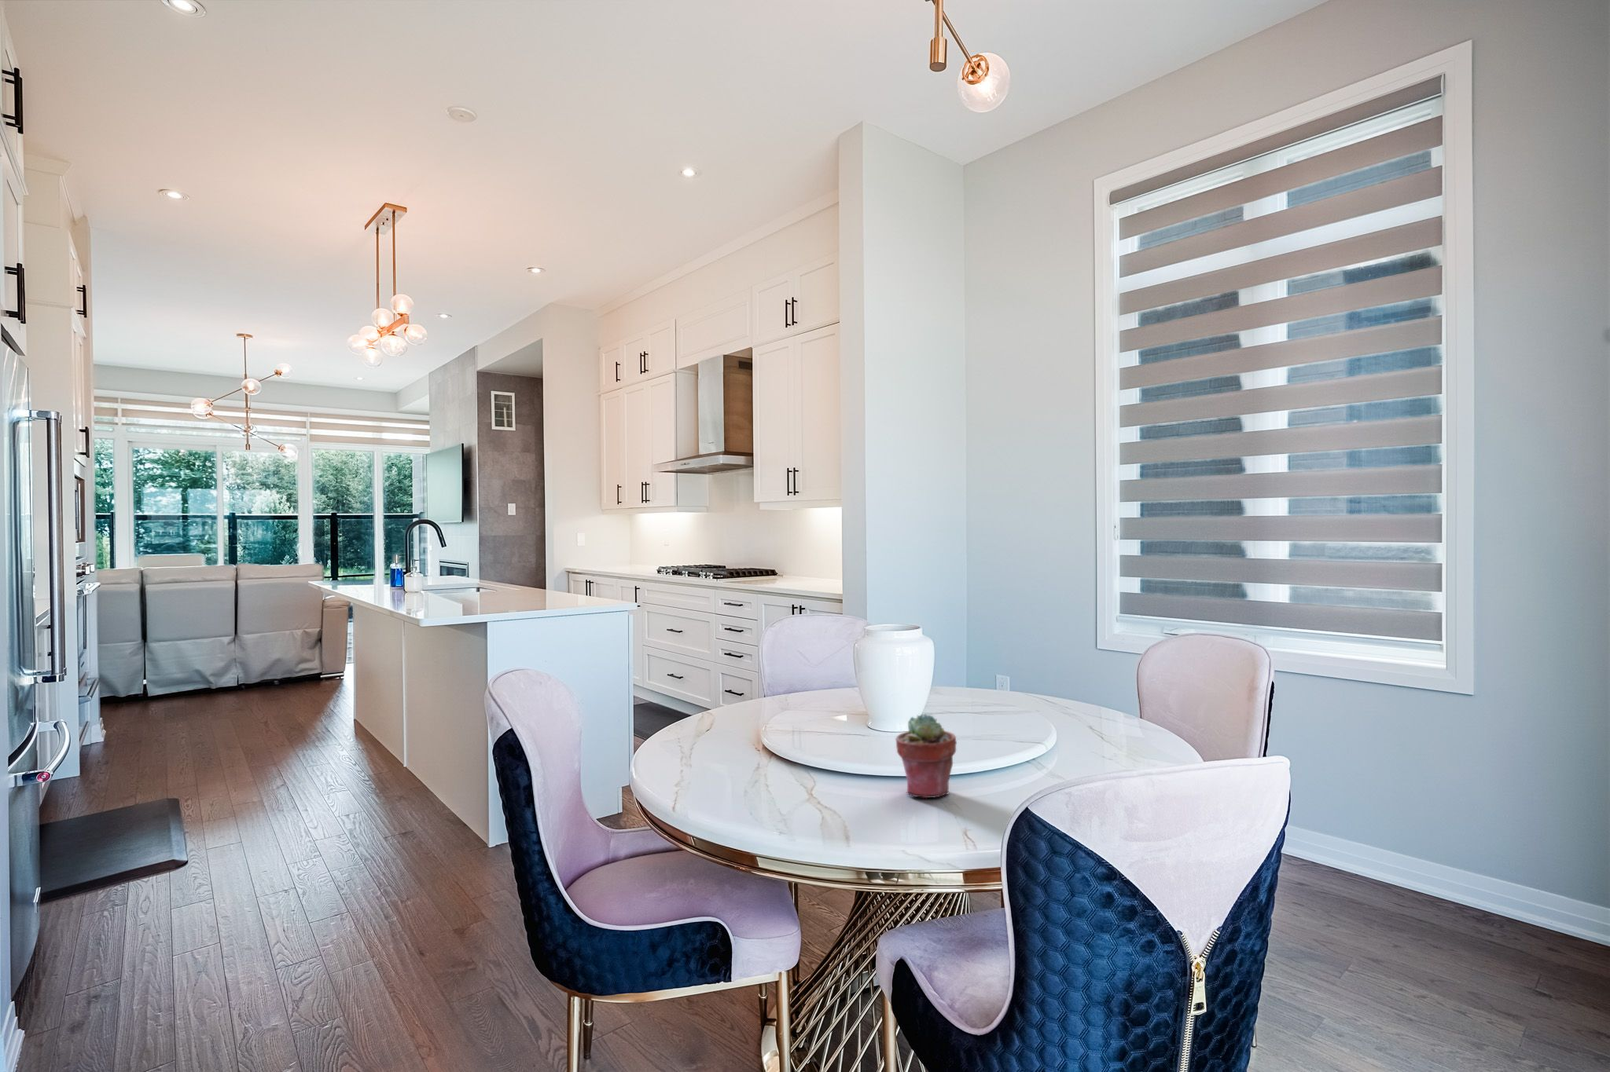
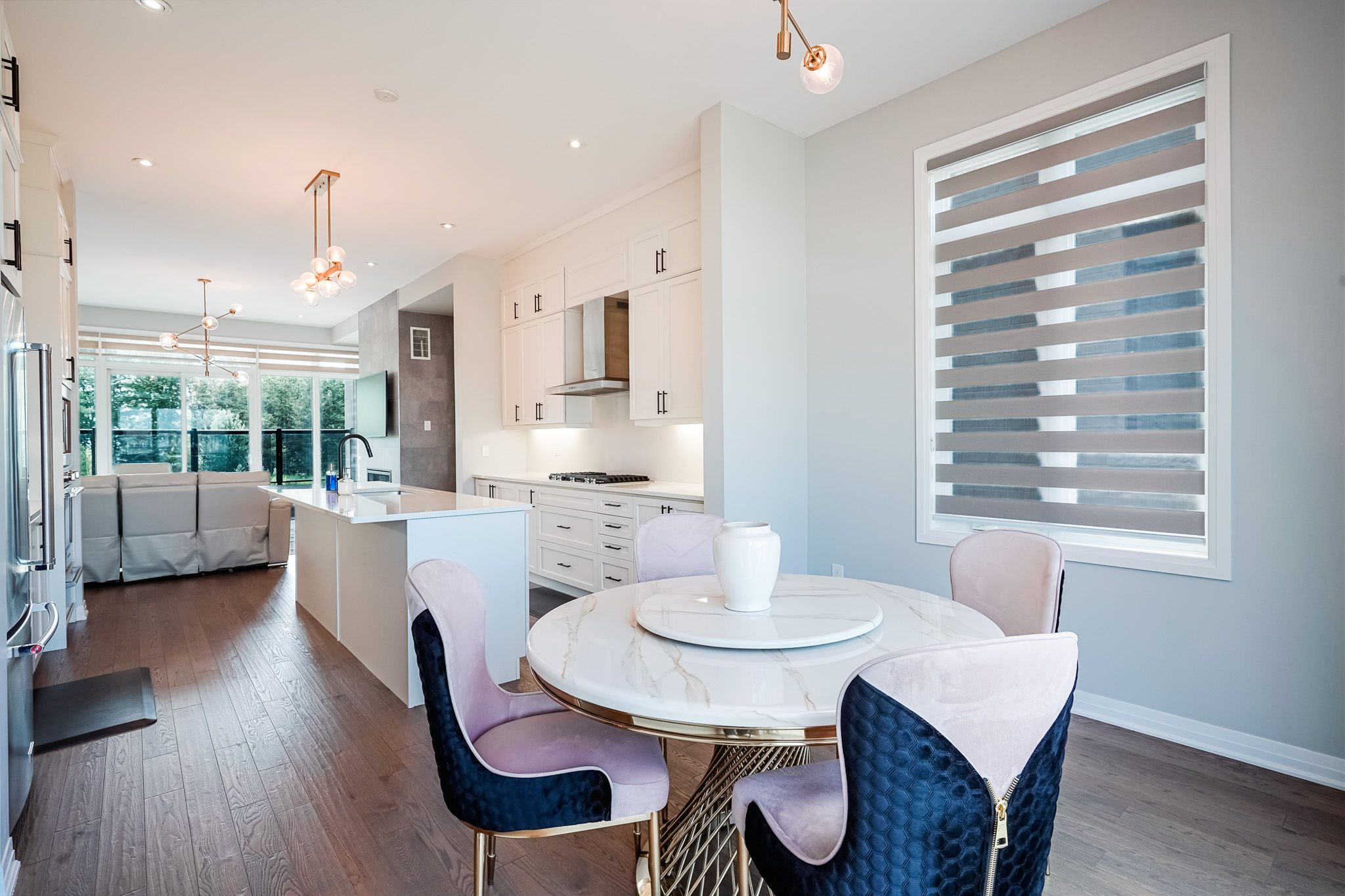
- potted succulent [894,713,958,799]
